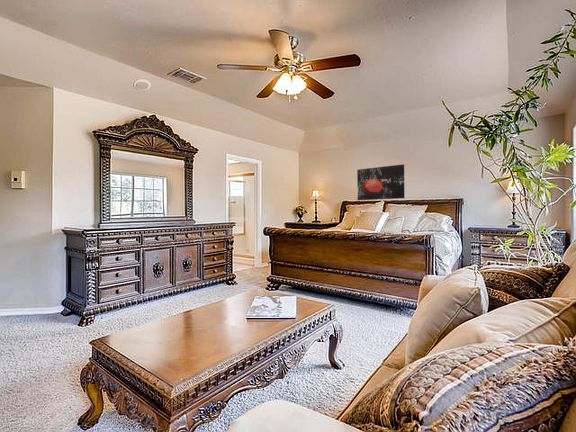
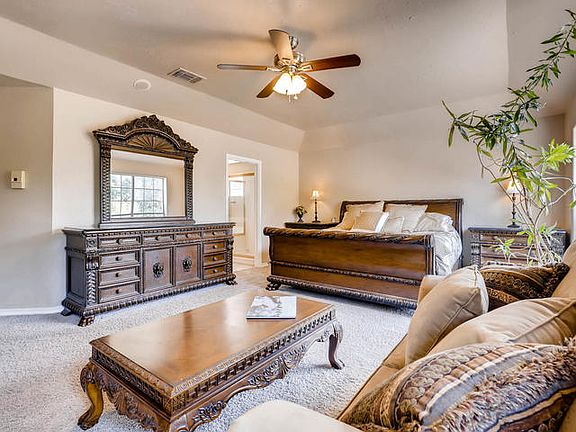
- wall art [356,163,406,201]
